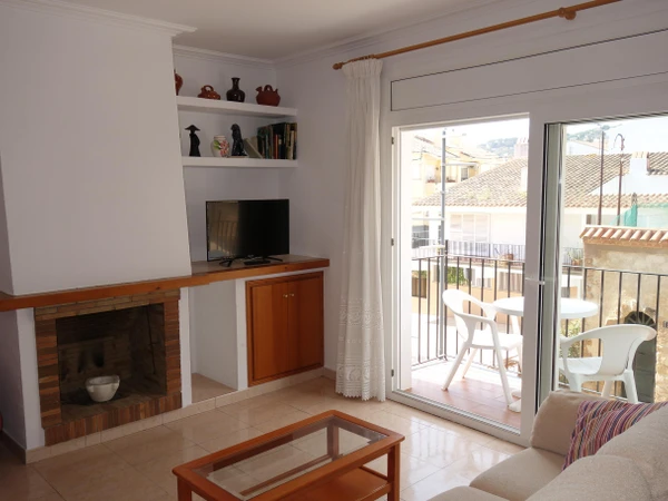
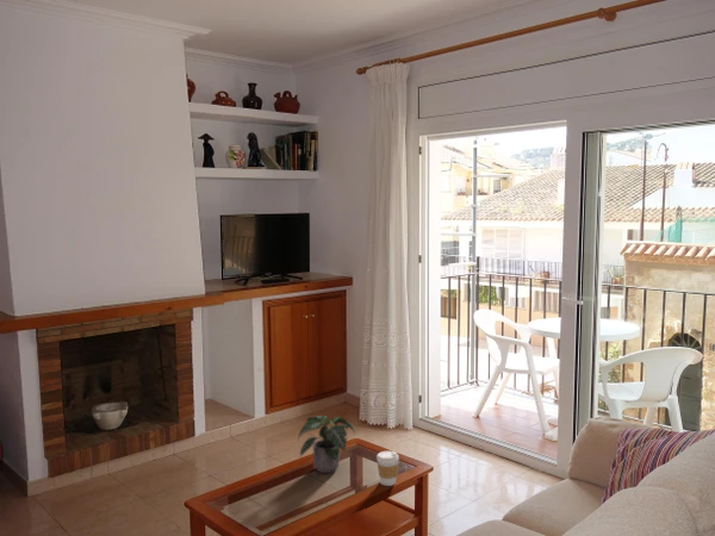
+ potted plant [297,415,356,474]
+ coffee cup [375,450,400,487]
